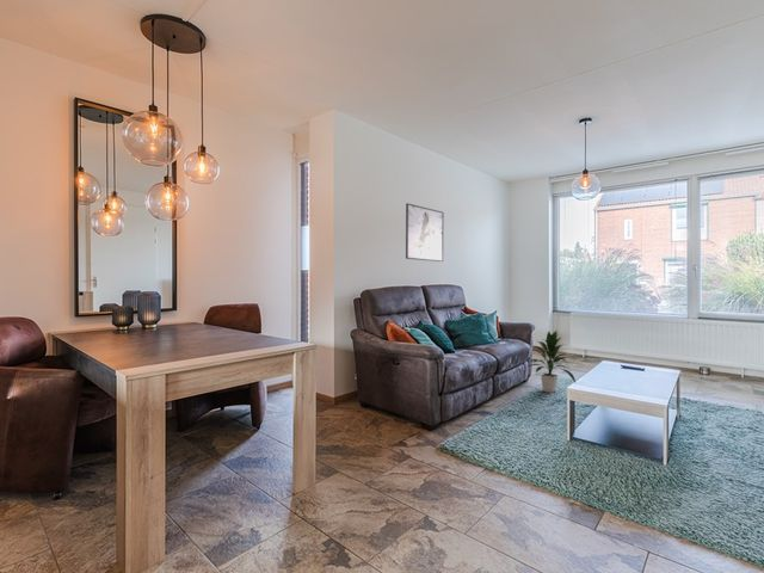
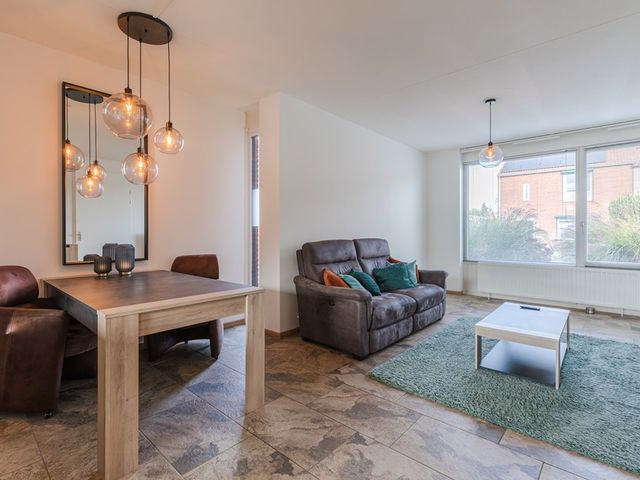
- indoor plant [528,329,577,394]
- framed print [405,203,445,263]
